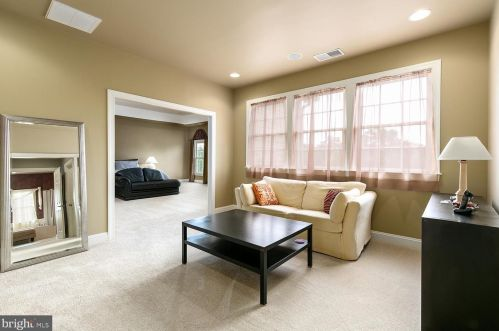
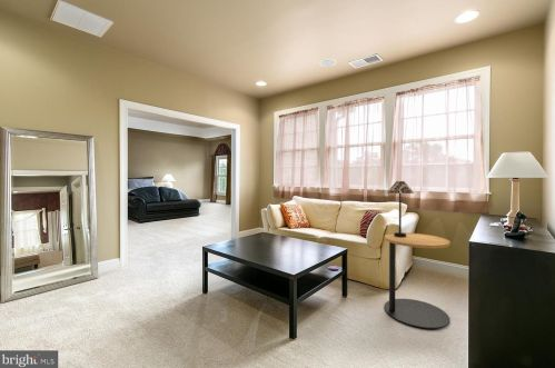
+ side table [384,231,452,330]
+ table lamp [386,180,415,237]
